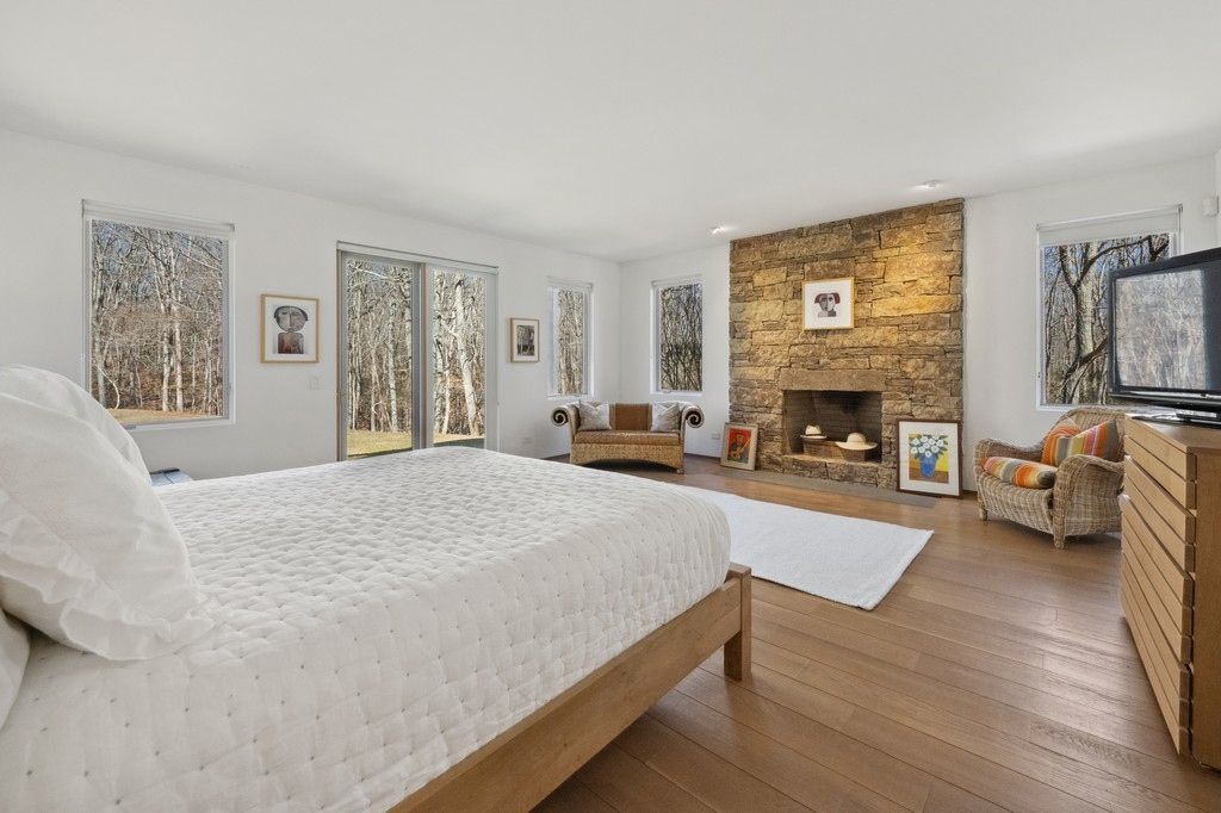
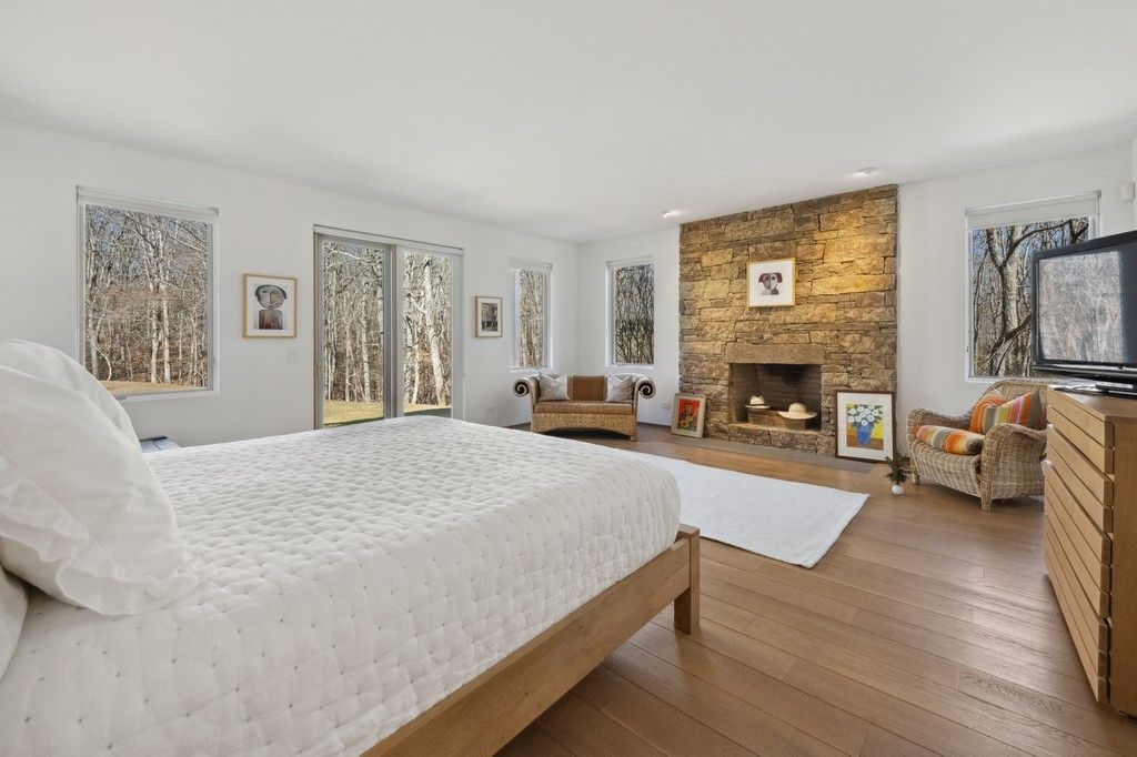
+ potted plant [882,447,915,495]
